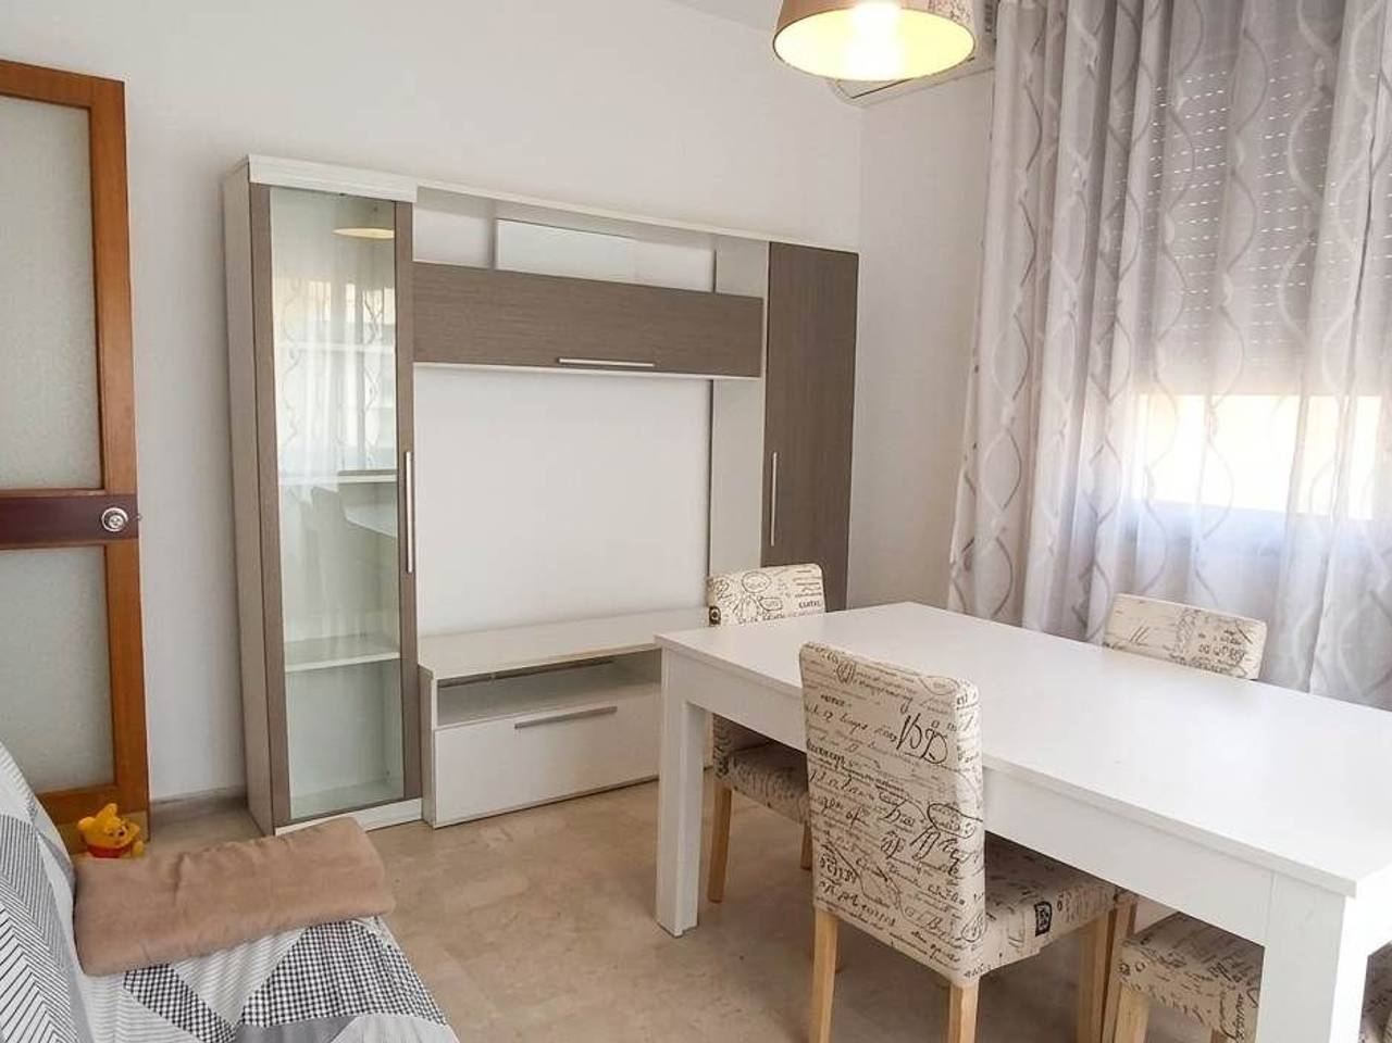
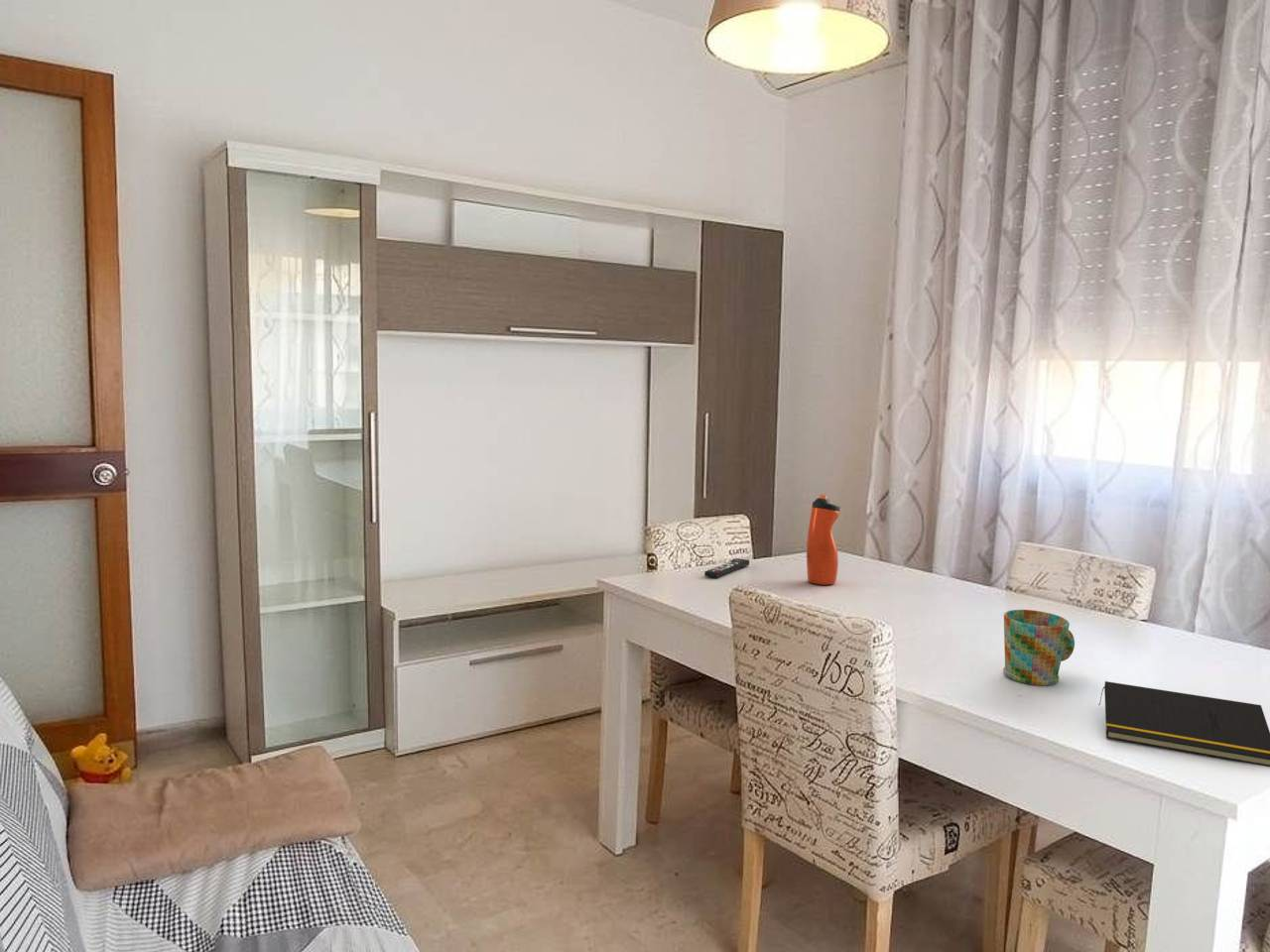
+ mug [1002,609,1076,686]
+ remote control [703,557,750,578]
+ notepad [1097,680,1270,768]
+ water bottle [806,493,841,586]
